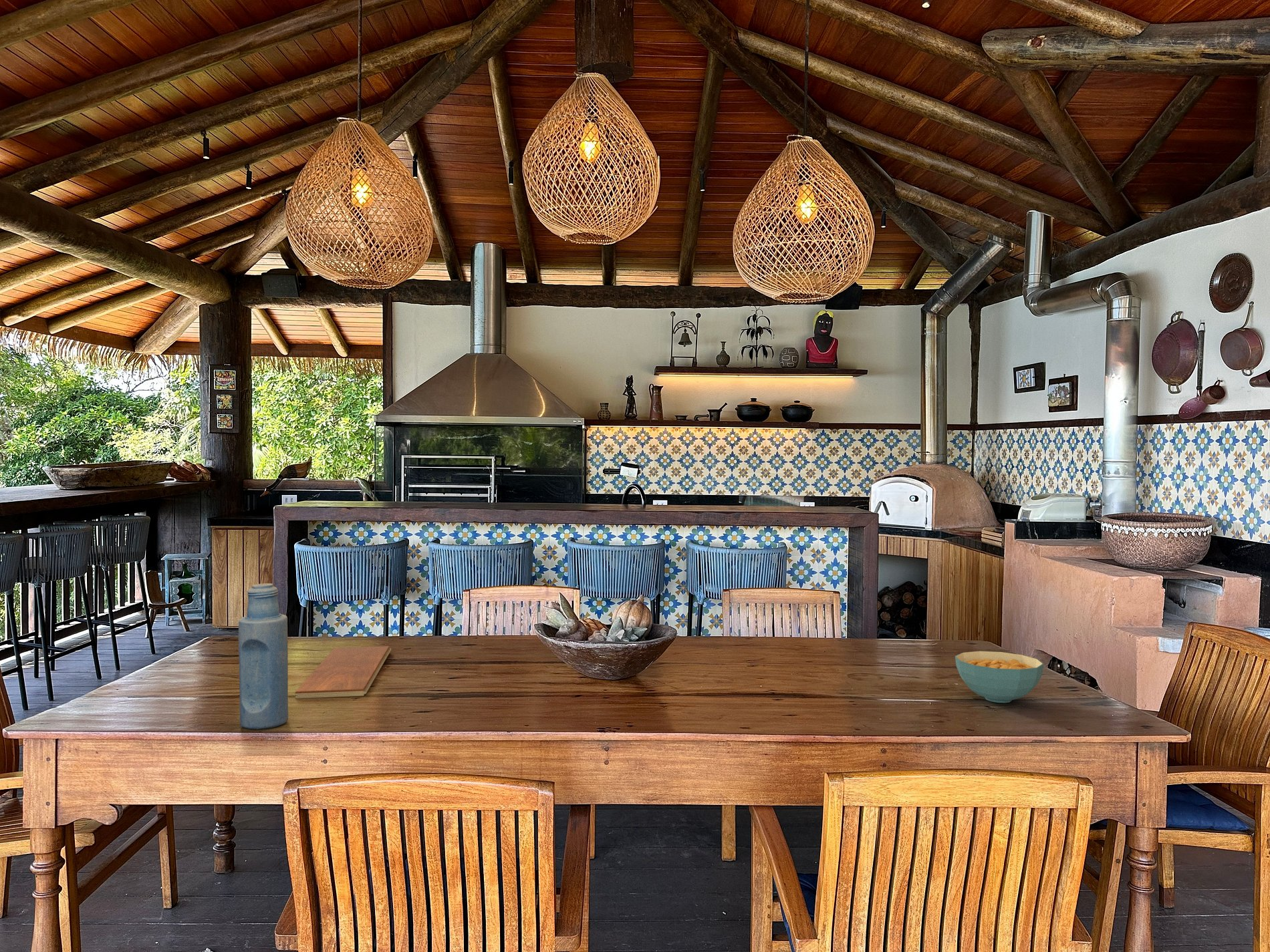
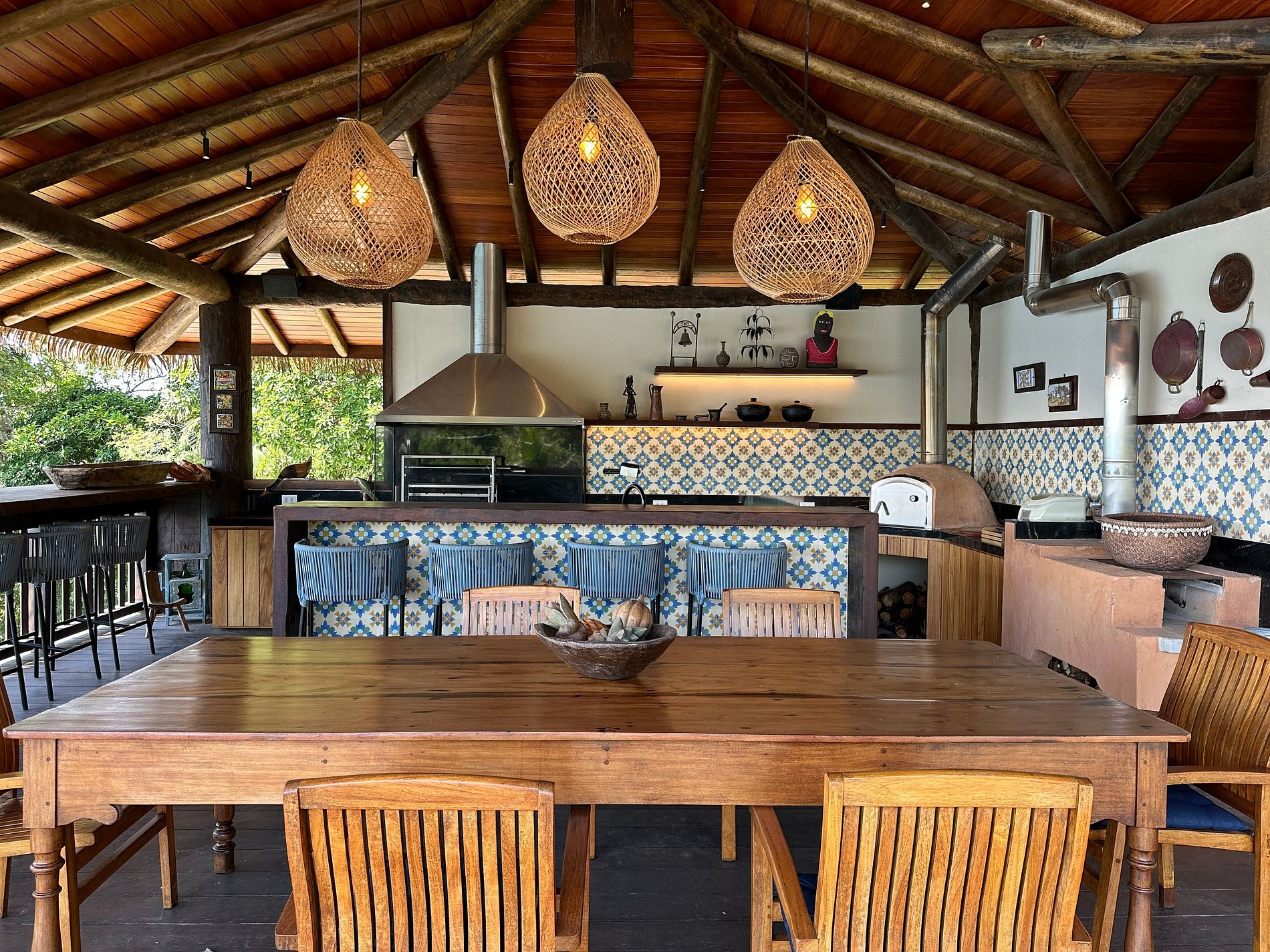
- chopping board [295,645,392,699]
- bottle [238,583,289,730]
- cereal bowl [955,651,1044,703]
